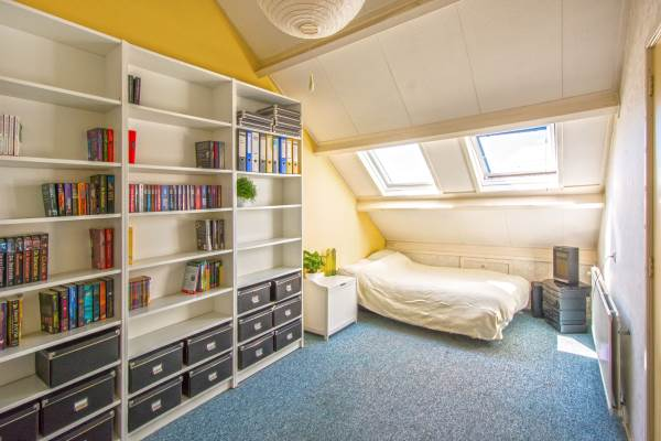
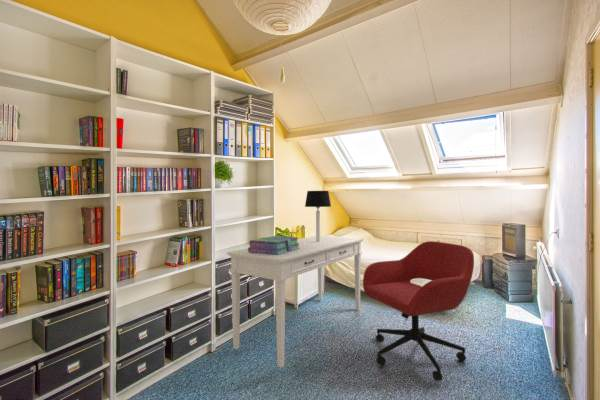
+ office chair [362,240,475,382]
+ table lamp [304,190,332,242]
+ stack of books [248,235,299,255]
+ desk [226,235,364,368]
